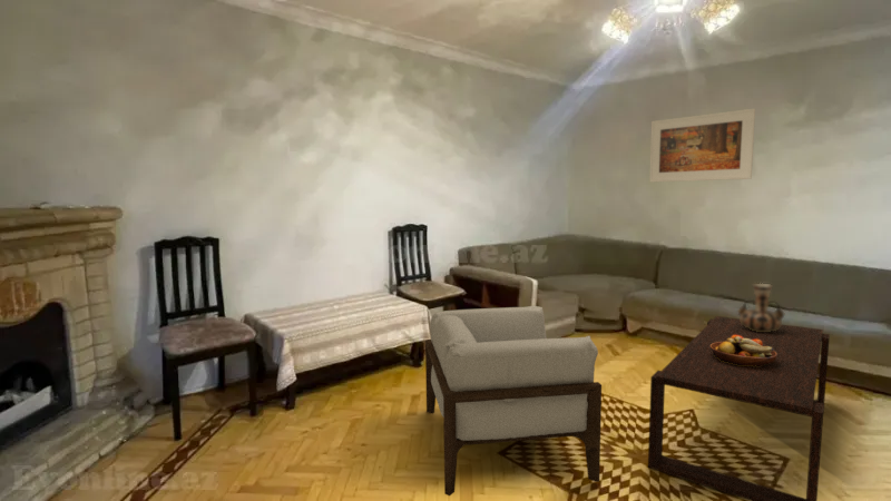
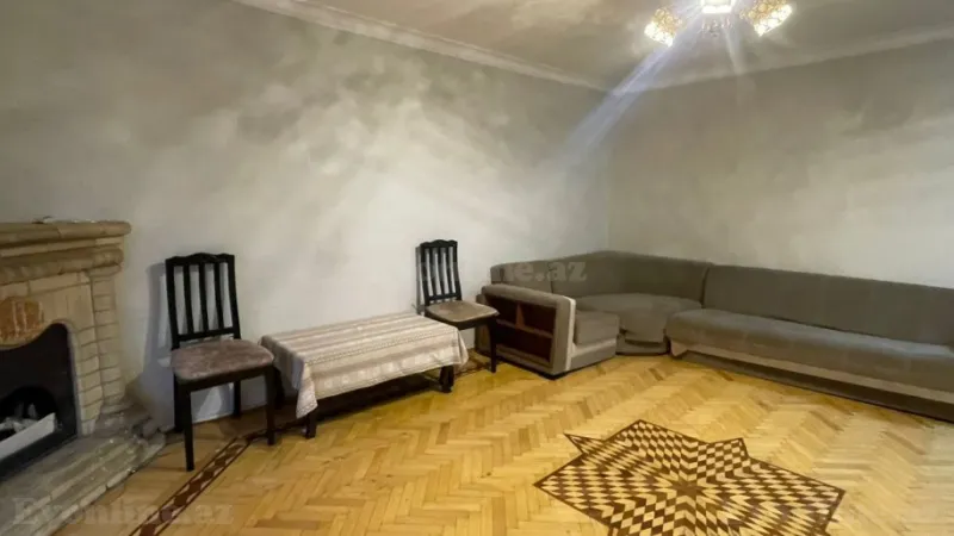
- armchair [424,305,603,497]
- decorative vase [737,282,785,332]
- coffee table [647,315,831,501]
- fruit bowl [709,335,777,366]
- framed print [648,108,756,184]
